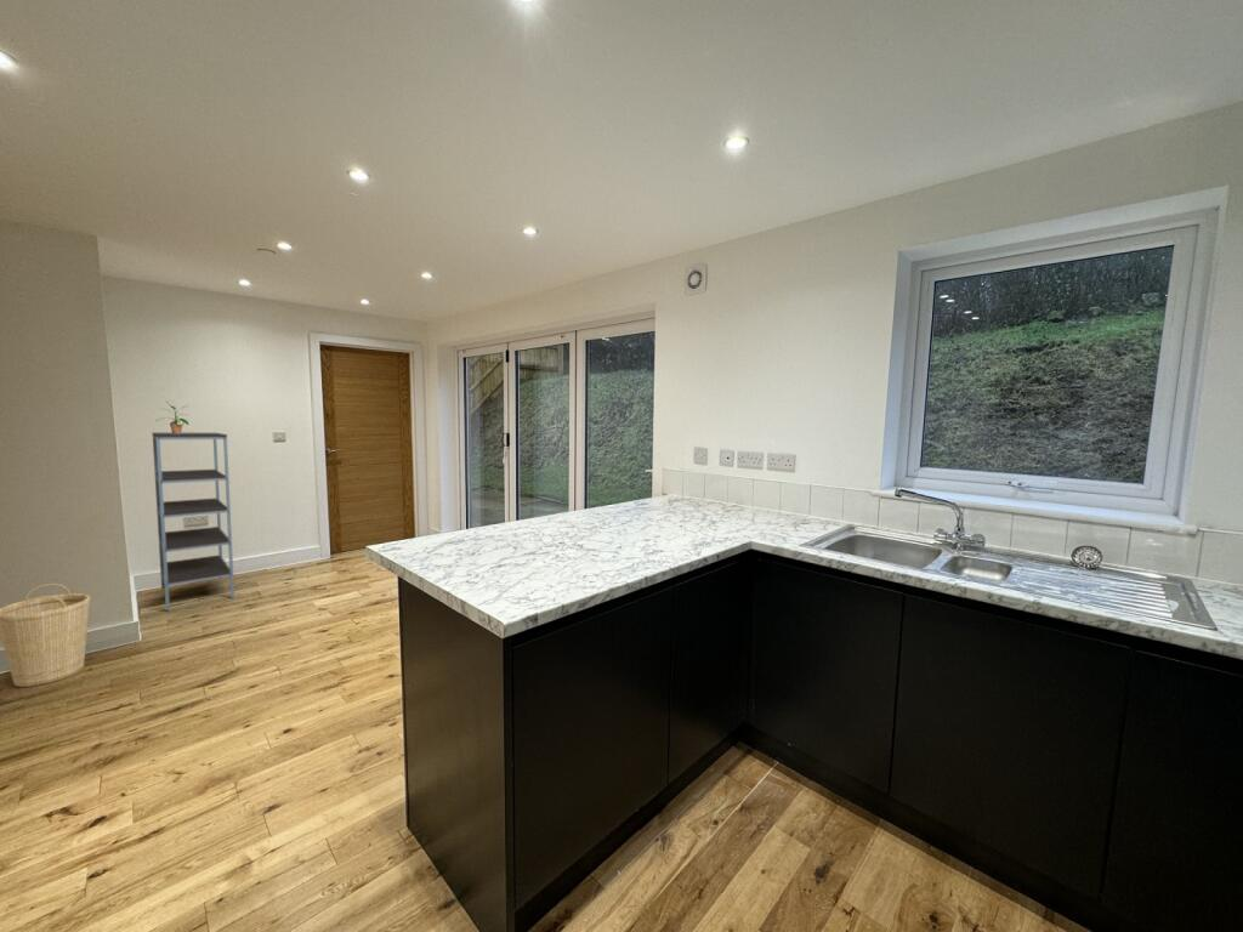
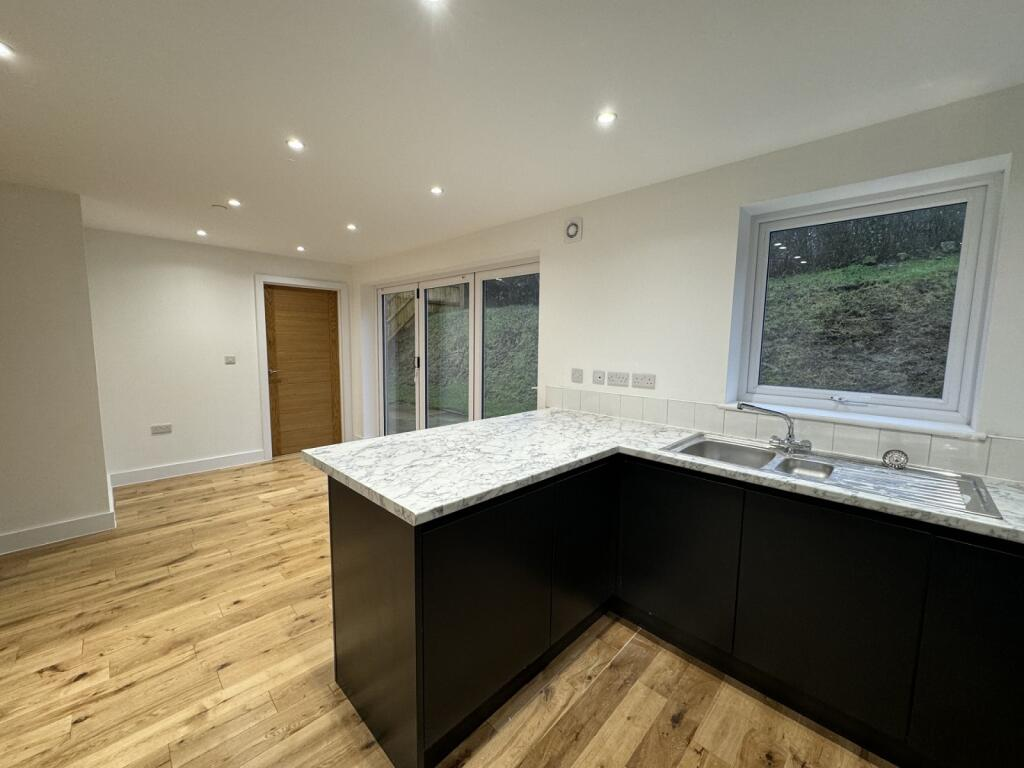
- shelving unit [151,432,235,612]
- potted plant [155,400,191,433]
- basket [0,582,92,688]
